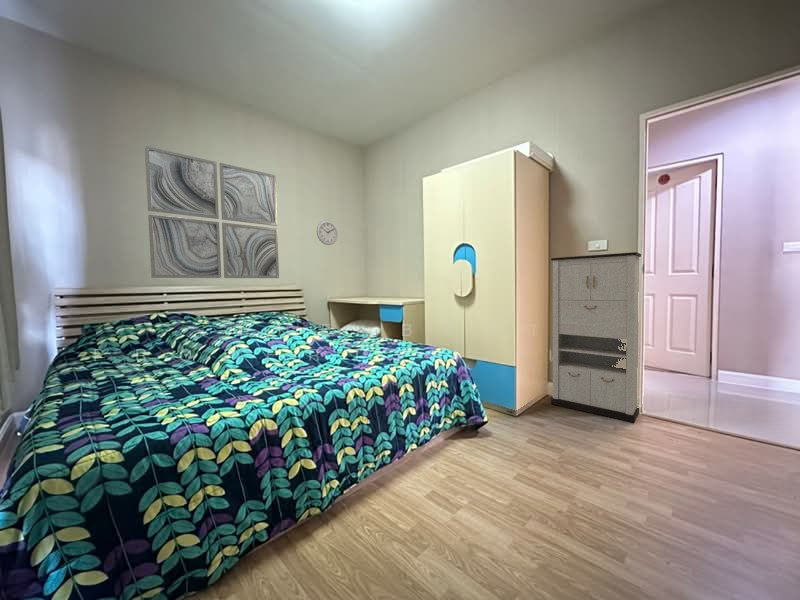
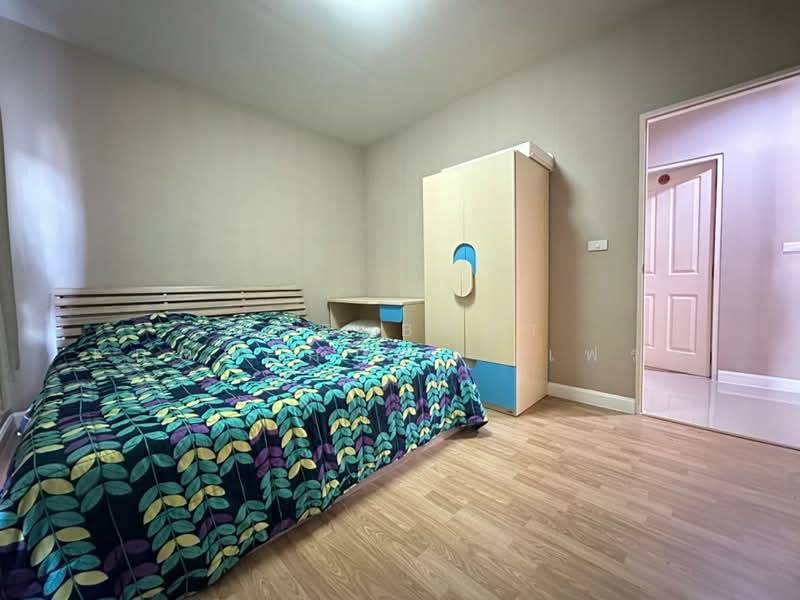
- cabinet [550,251,642,423]
- wall clock [316,220,339,246]
- wall art [144,145,280,279]
